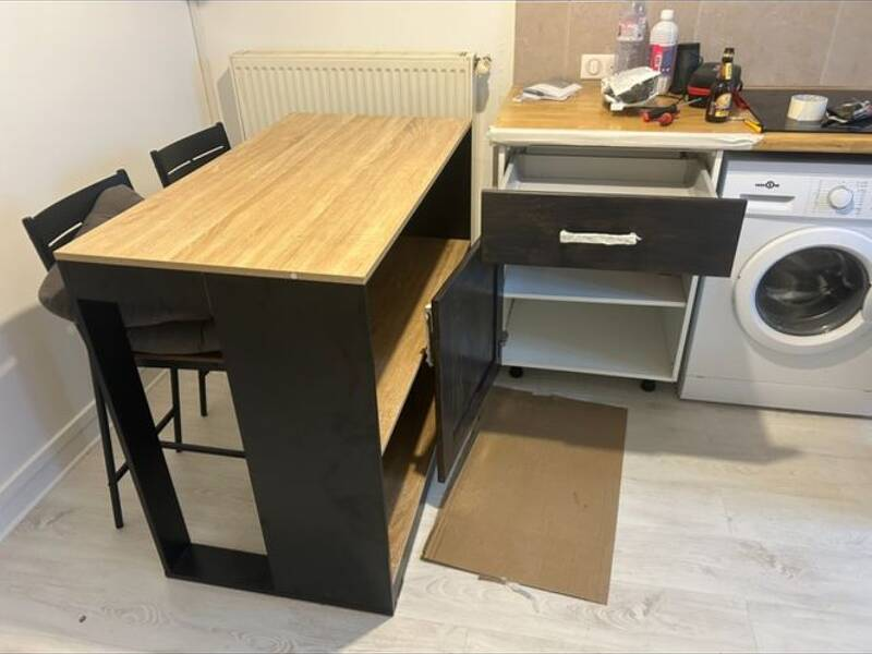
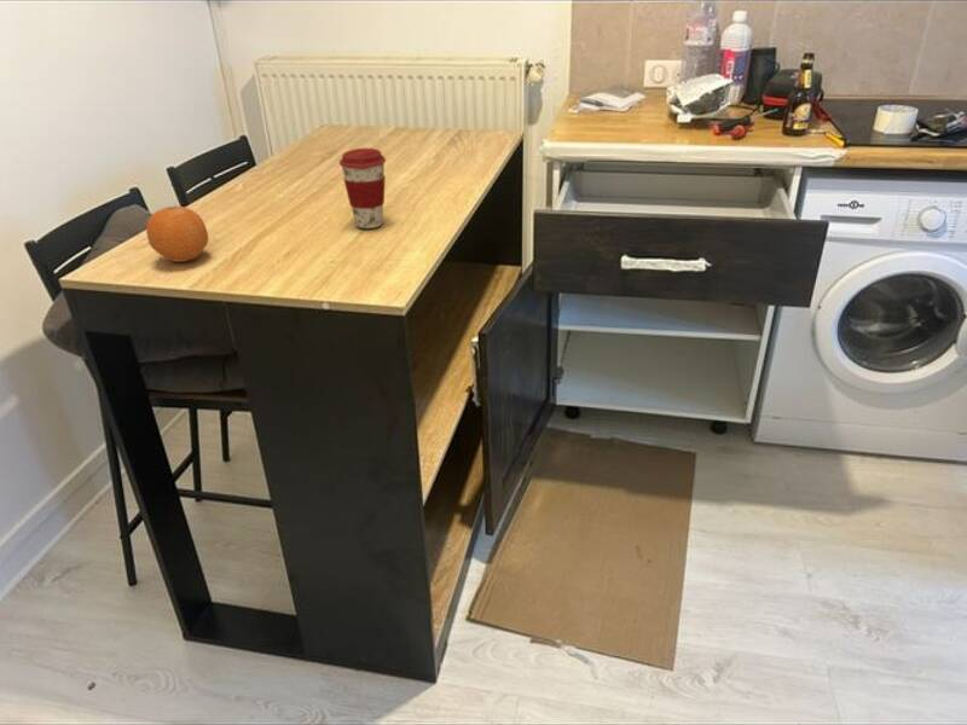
+ fruit [145,204,210,263]
+ coffee cup [338,147,387,230]
